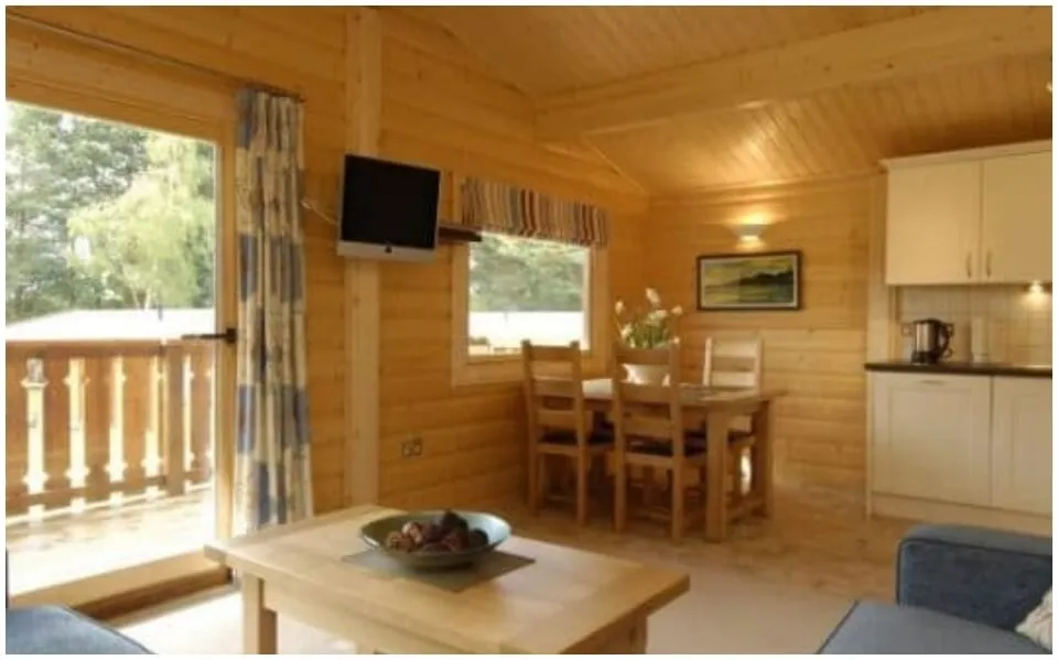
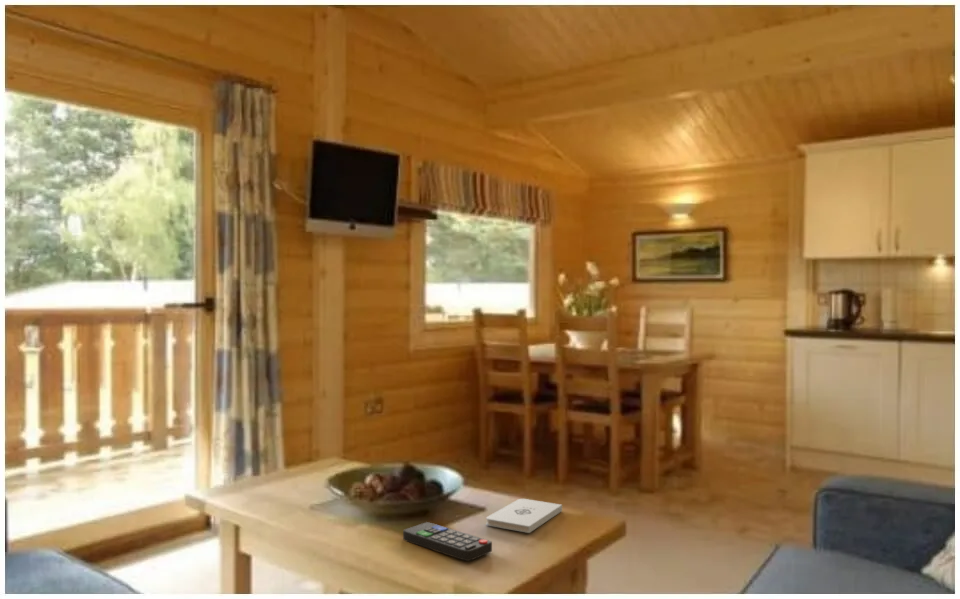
+ remote control [402,521,493,562]
+ notepad [485,498,563,534]
